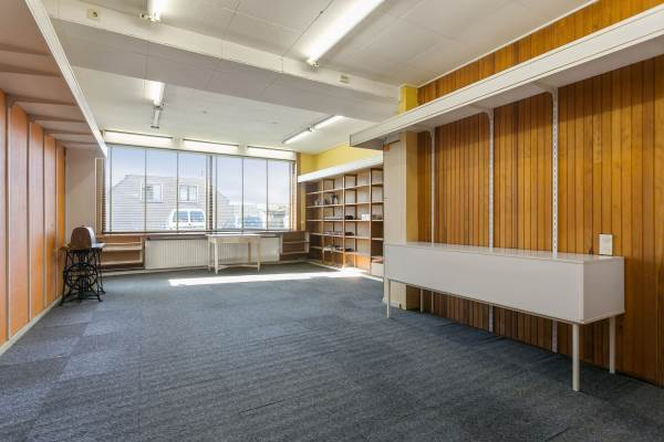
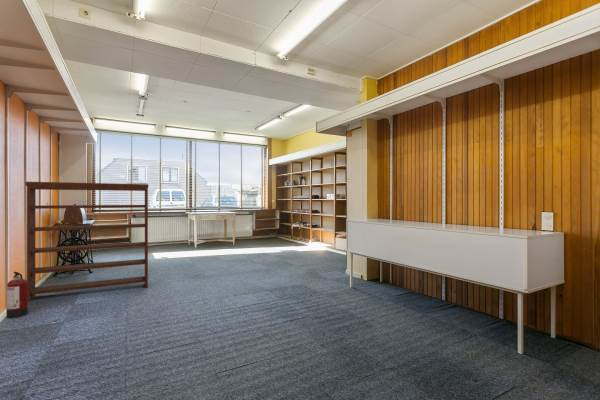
+ fire extinguisher [6,271,29,319]
+ bookshelf [24,181,149,302]
